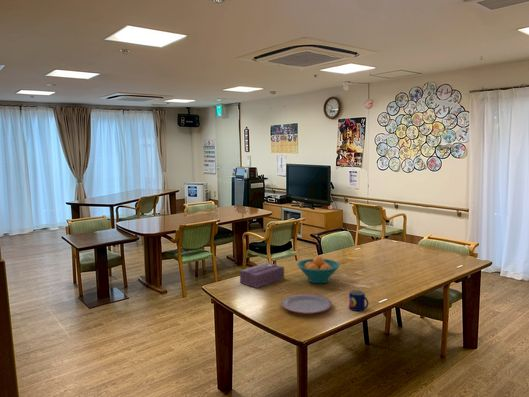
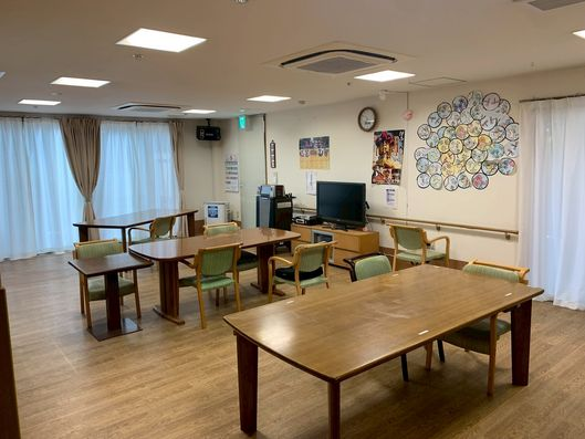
- tissue box [239,261,285,289]
- plate [280,293,333,315]
- mug [348,289,369,312]
- fruit bowl [296,255,341,284]
